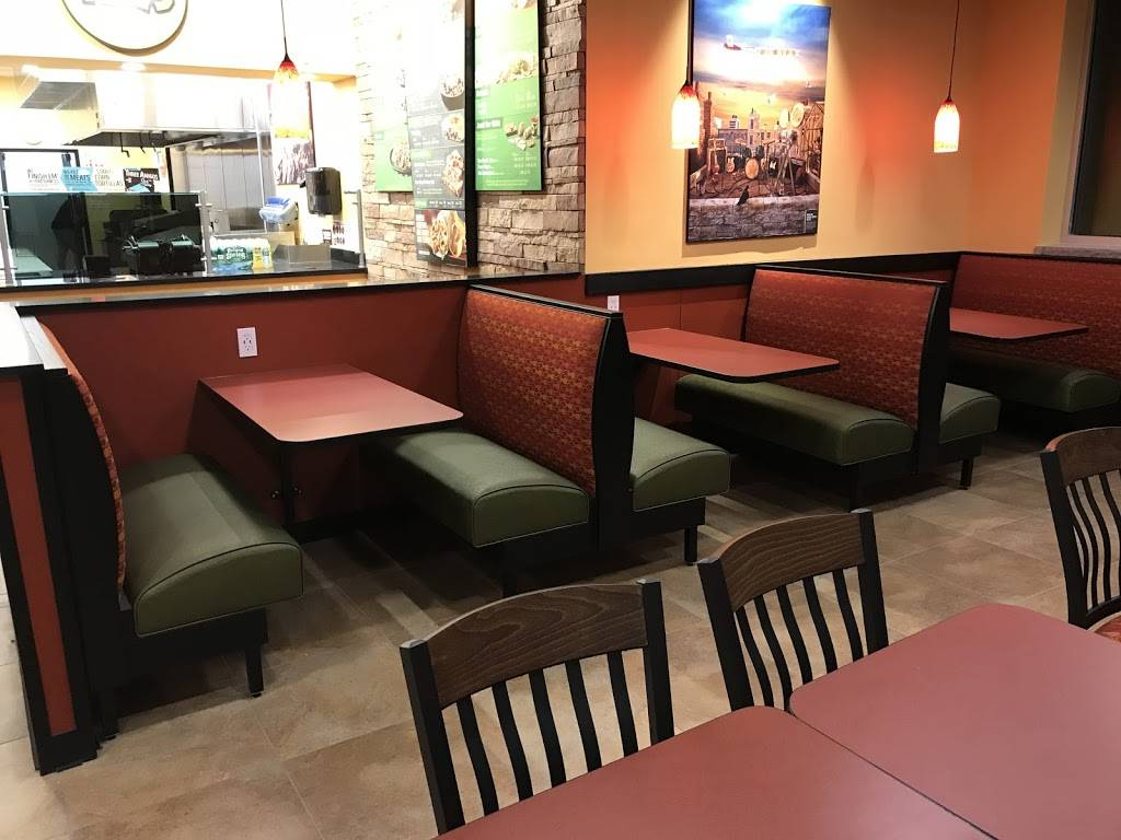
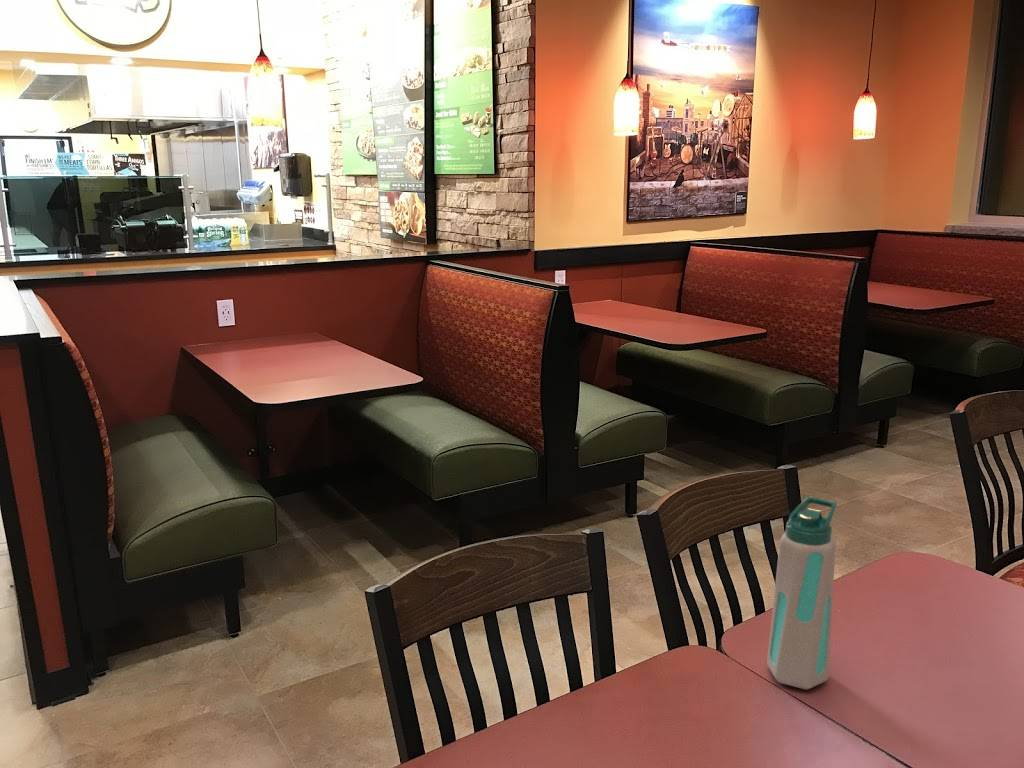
+ water bottle [766,495,838,690]
